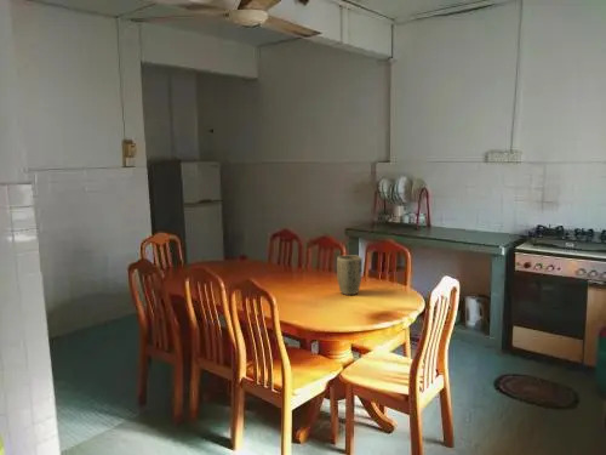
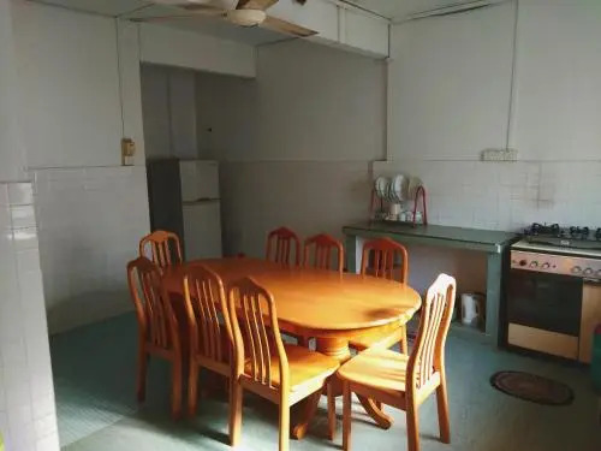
- plant pot [336,254,364,296]
